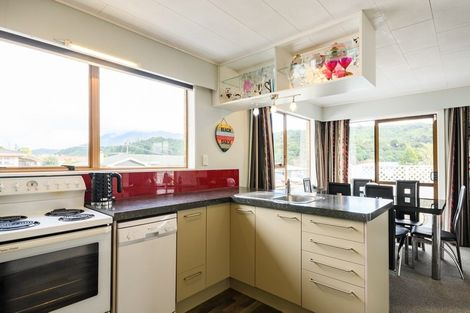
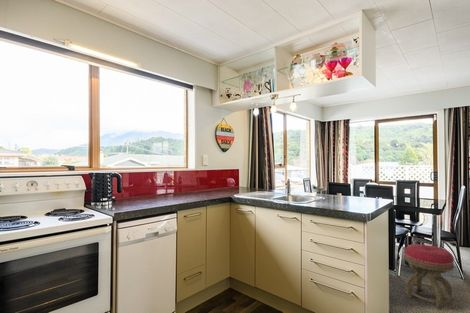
+ stool [403,243,455,310]
